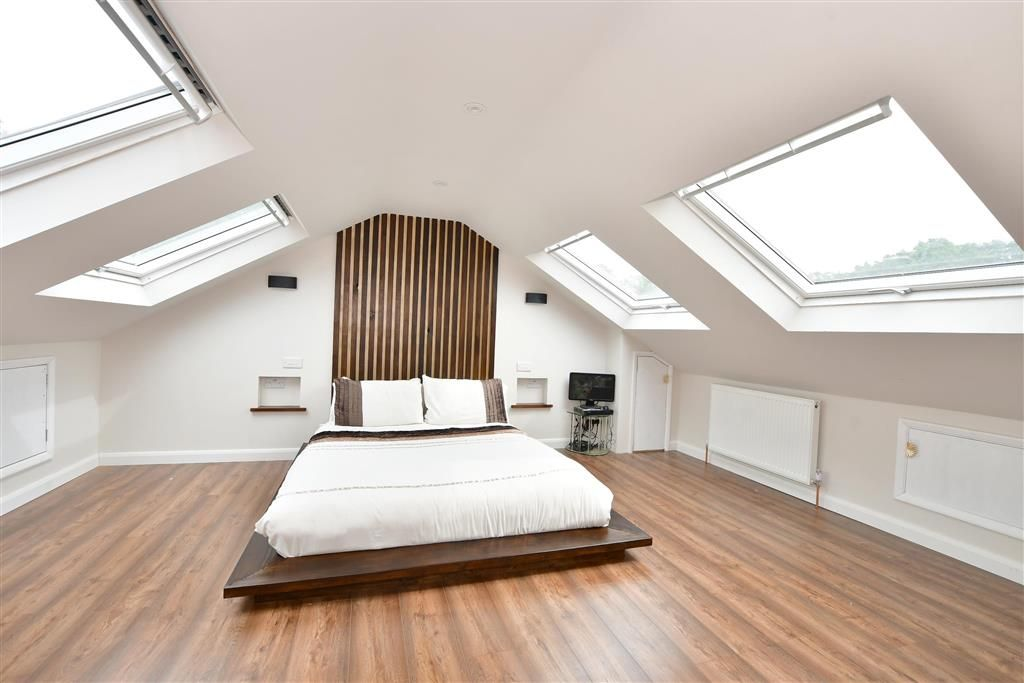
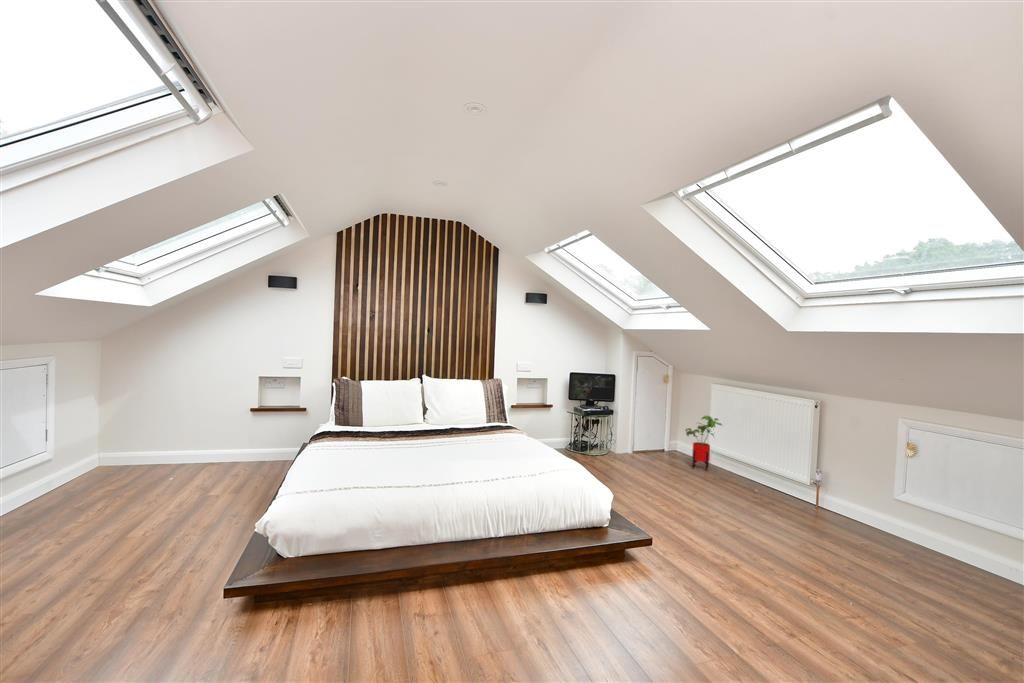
+ house plant [684,415,723,472]
